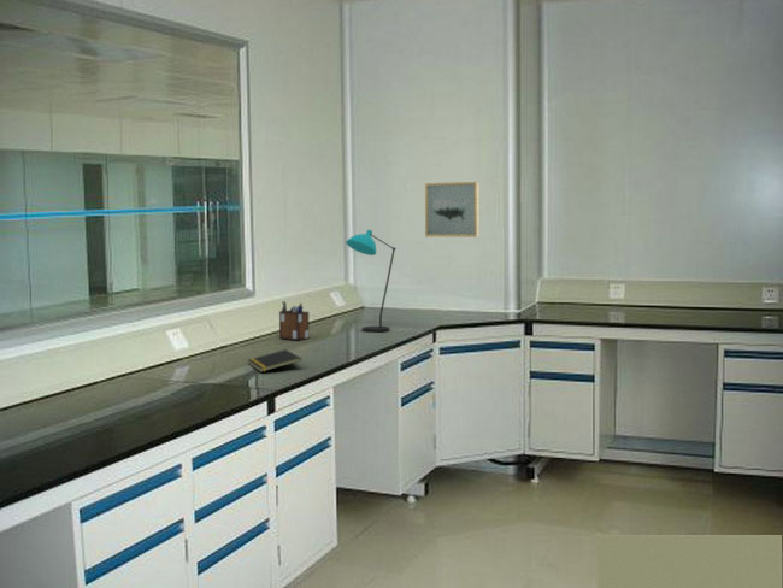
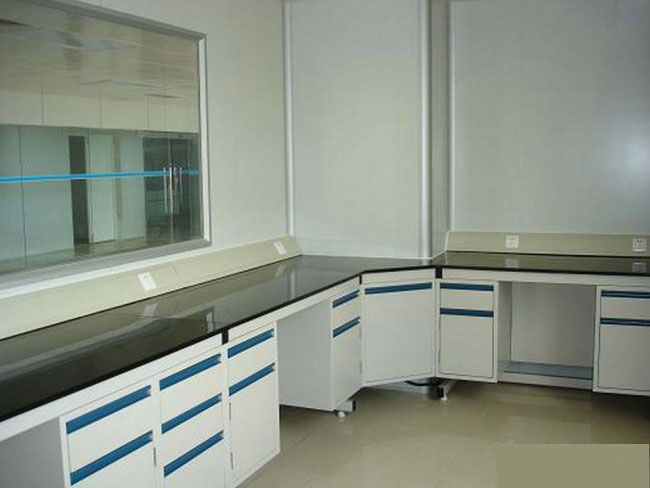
- notepad [247,348,302,374]
- wall art [424,181,479,239]
- desk lamp [345,228,396,333]
- desk organizer [278,300,310,341]
